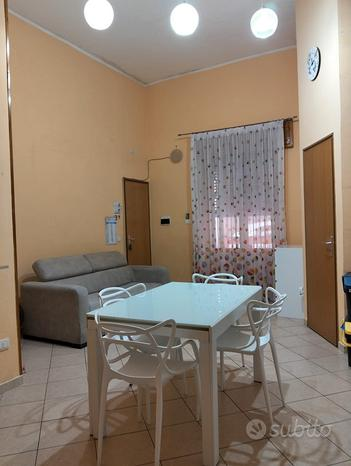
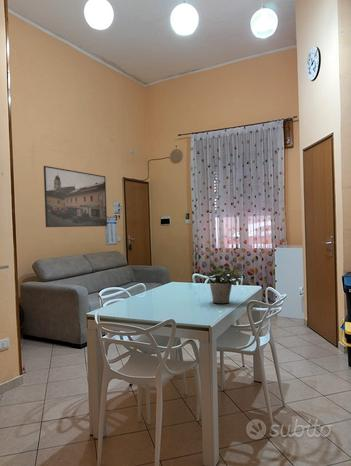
+ potted plant [205,262,244,304]
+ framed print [43,165,108,228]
